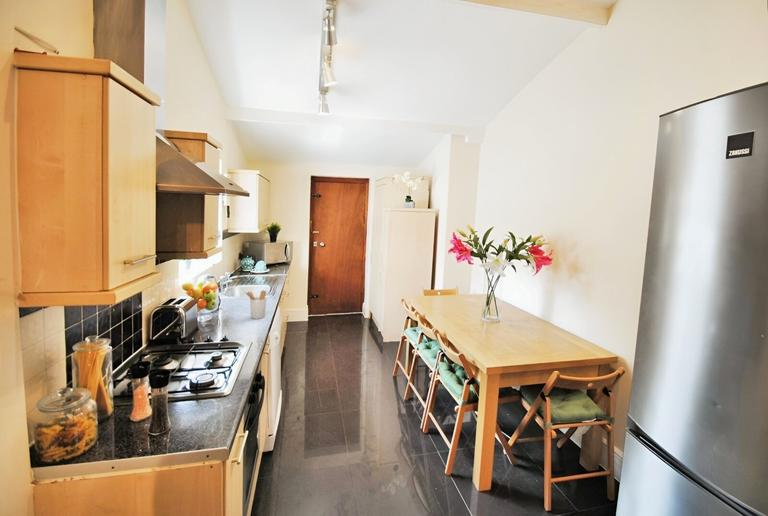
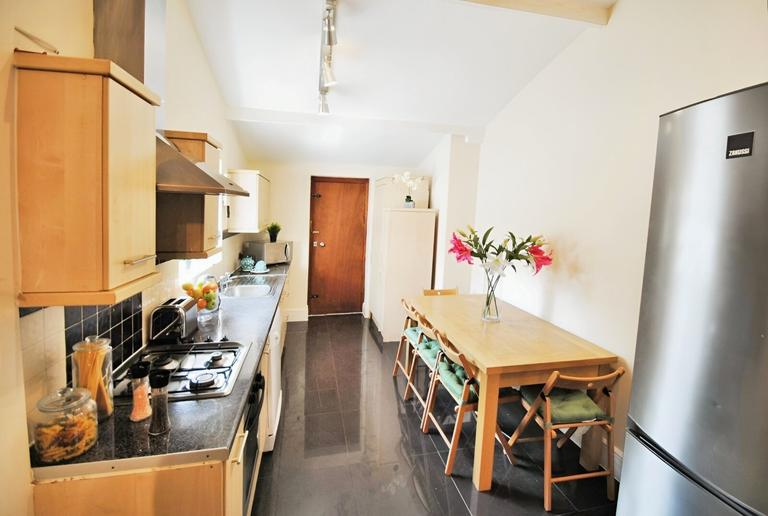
- utensil holder [244,289,267,320]
